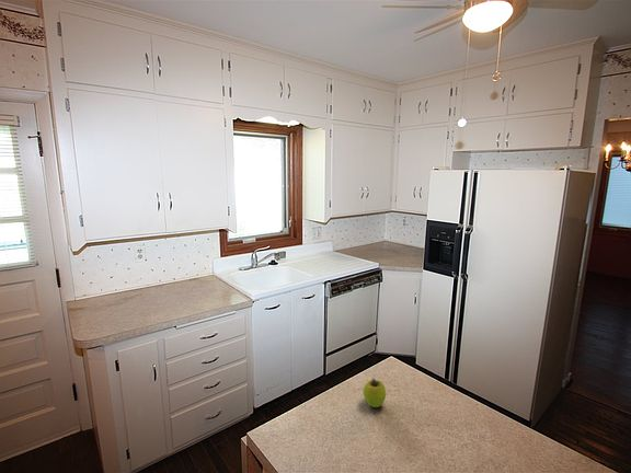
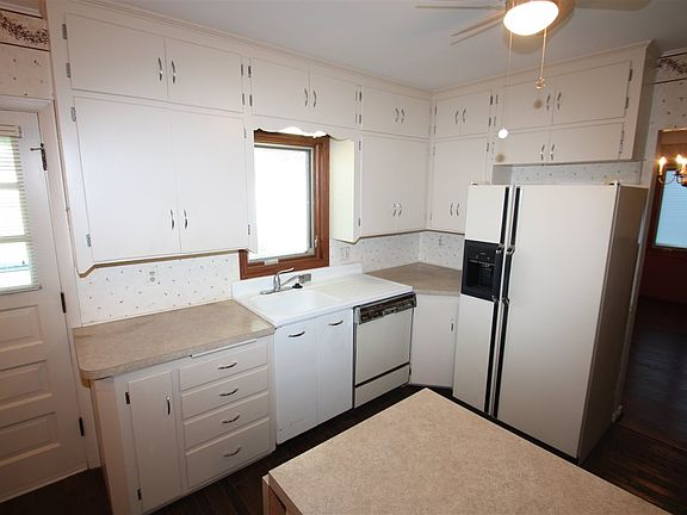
- fruit [363,373,387,408]
